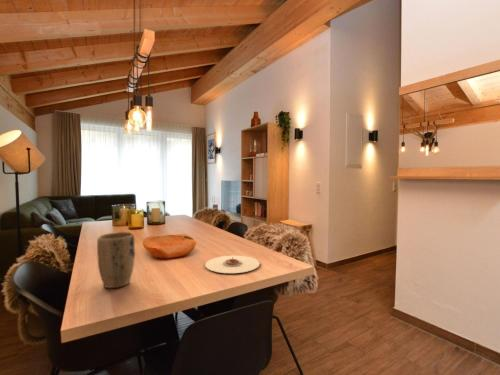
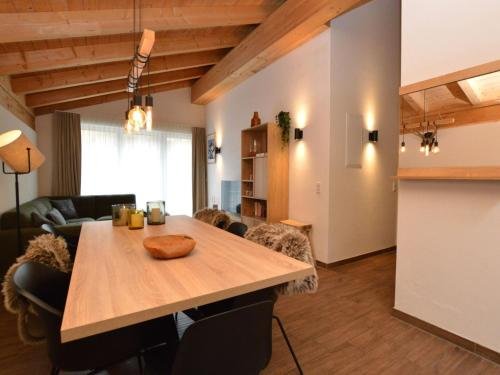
- plant pot [96,231,136,289]
- plate [204,254,260,274]
